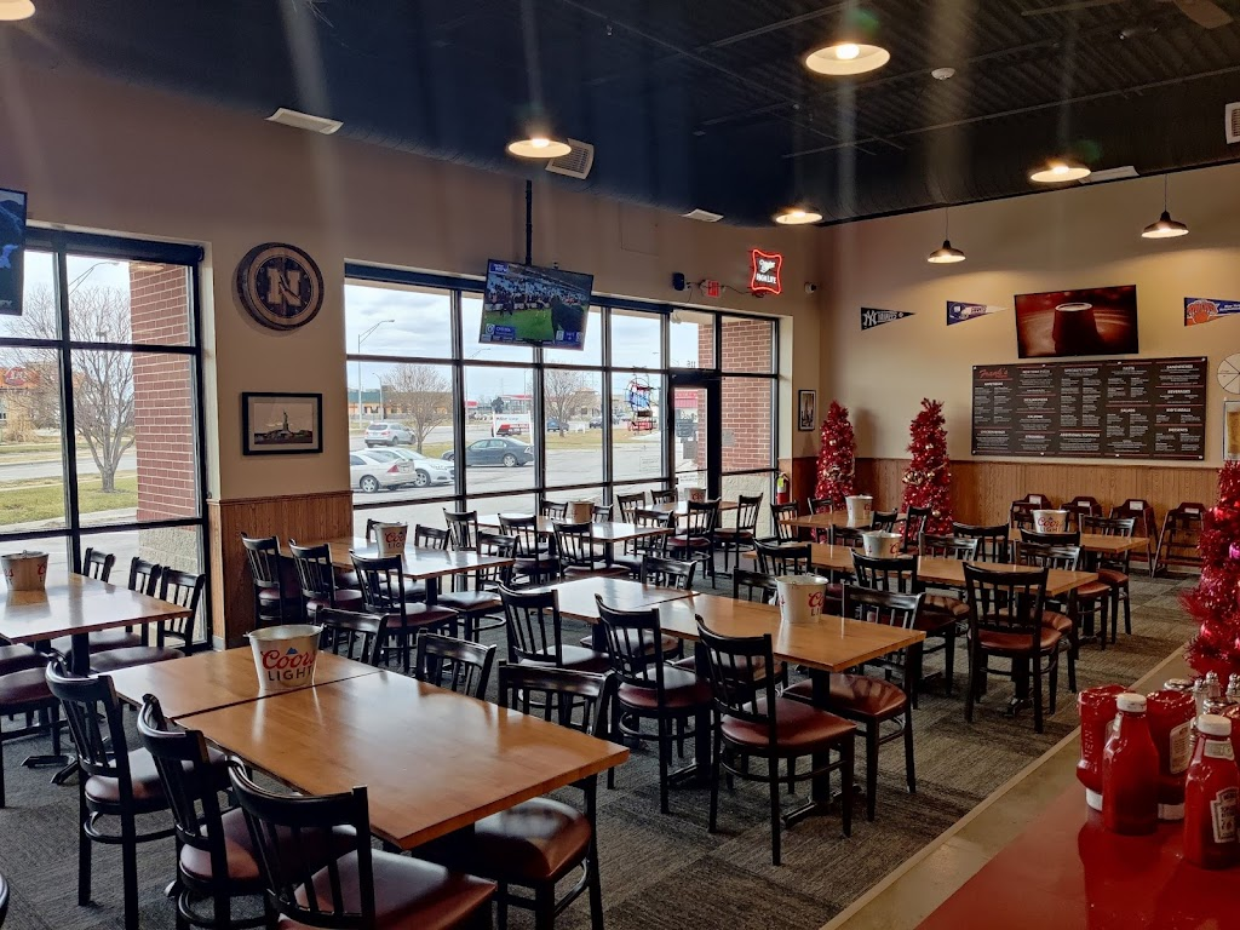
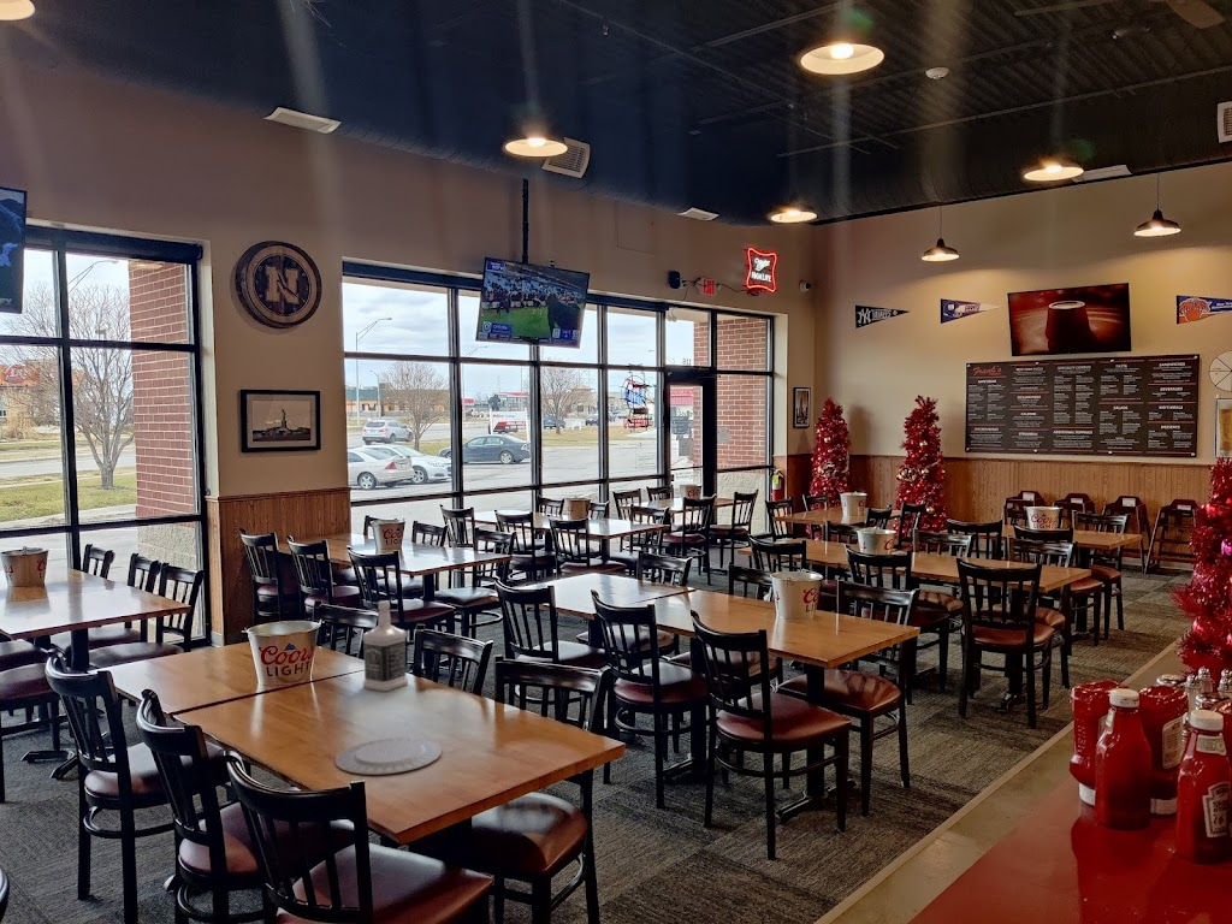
+ bottle [362,599,409,692]
+ chinaware [334,736,443,776]
